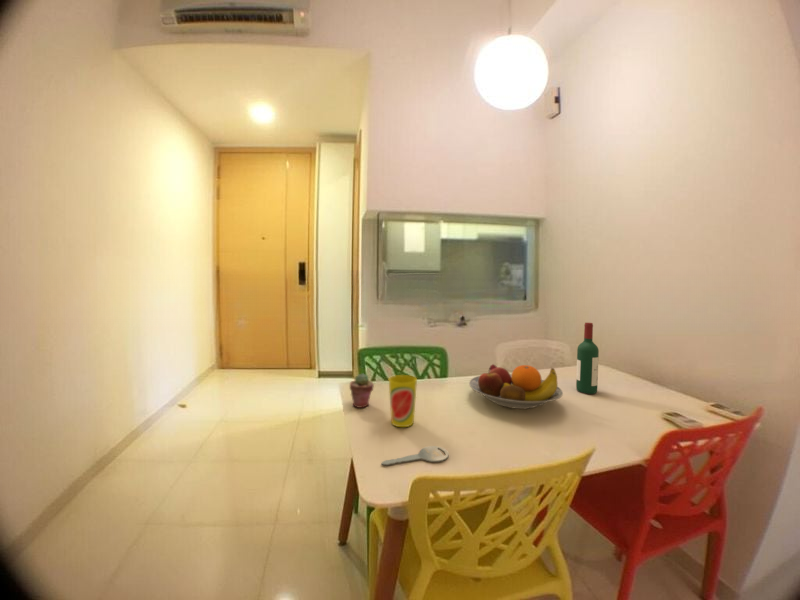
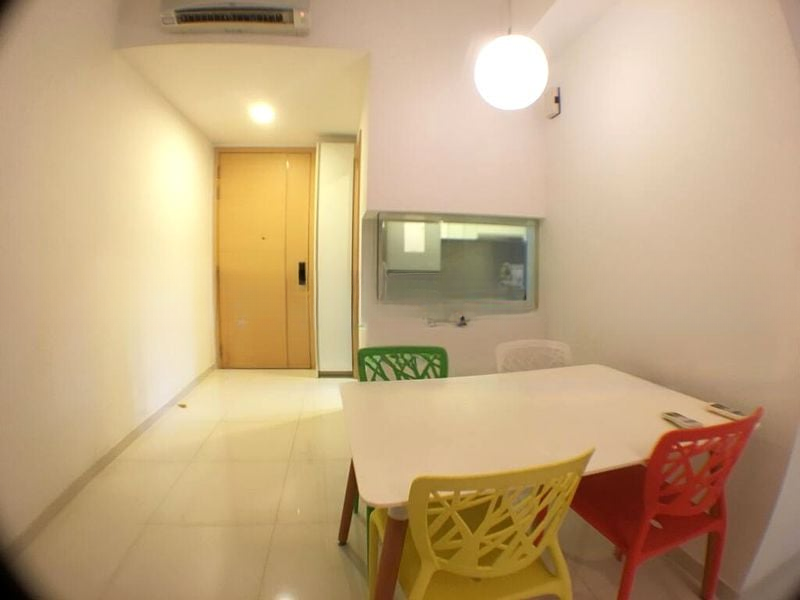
- key [380,445,450,466]
- fruit bowl [468,363,564,410]
- potted succulent [349,372,375,409]
- wine bottle [575,322,600,395]
- cup [388,374,418,428]
